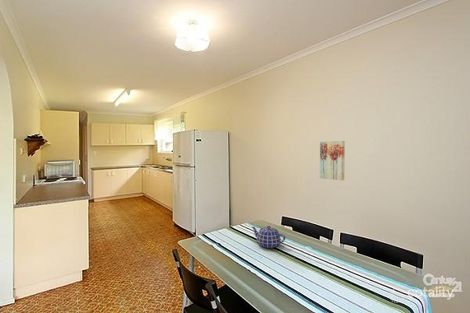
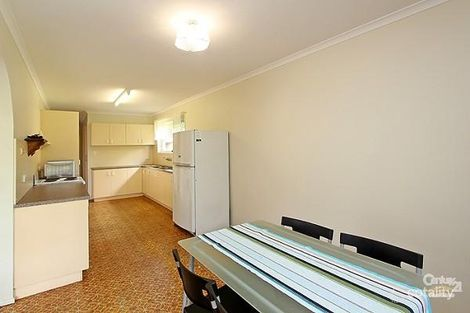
- wall art [319,140,346,181]
- teapot [251,225,286,249]
